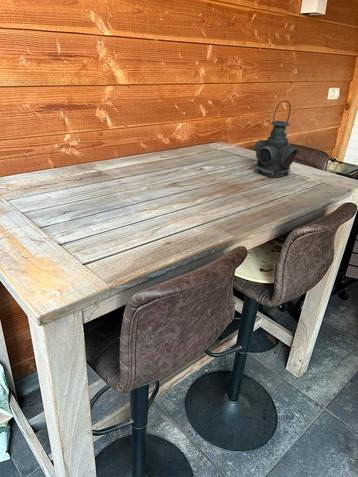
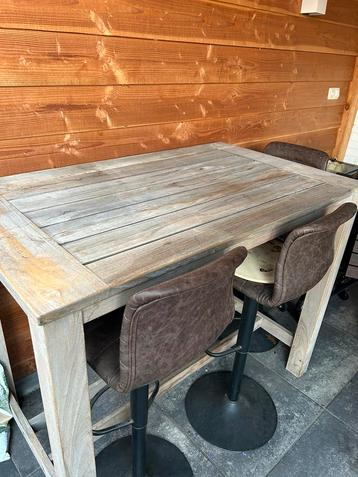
- lantern [254,99,299,178]
